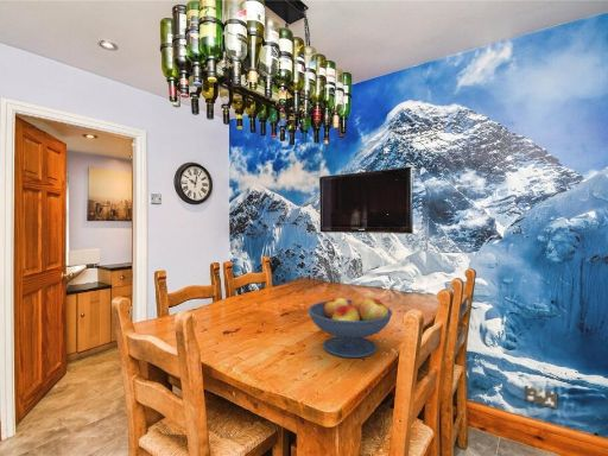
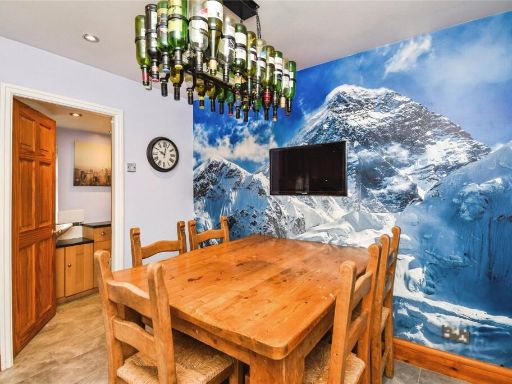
- fruit bowl [308,296,393,359]
